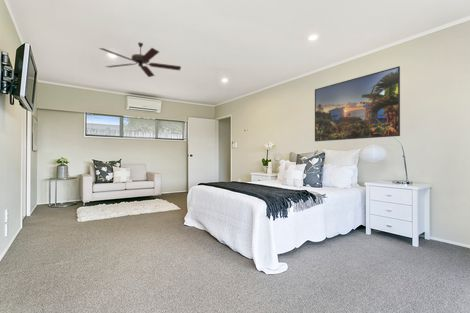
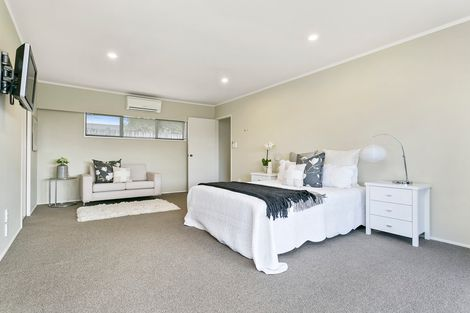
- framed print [314,65,401,142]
- ceiling fan [98,42,182,78]
